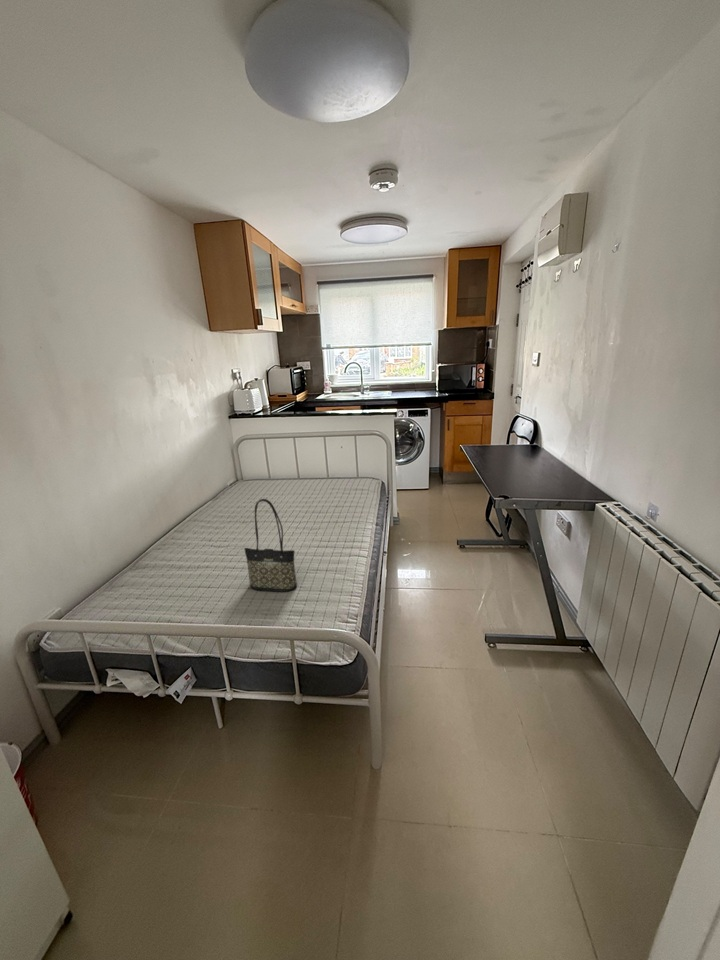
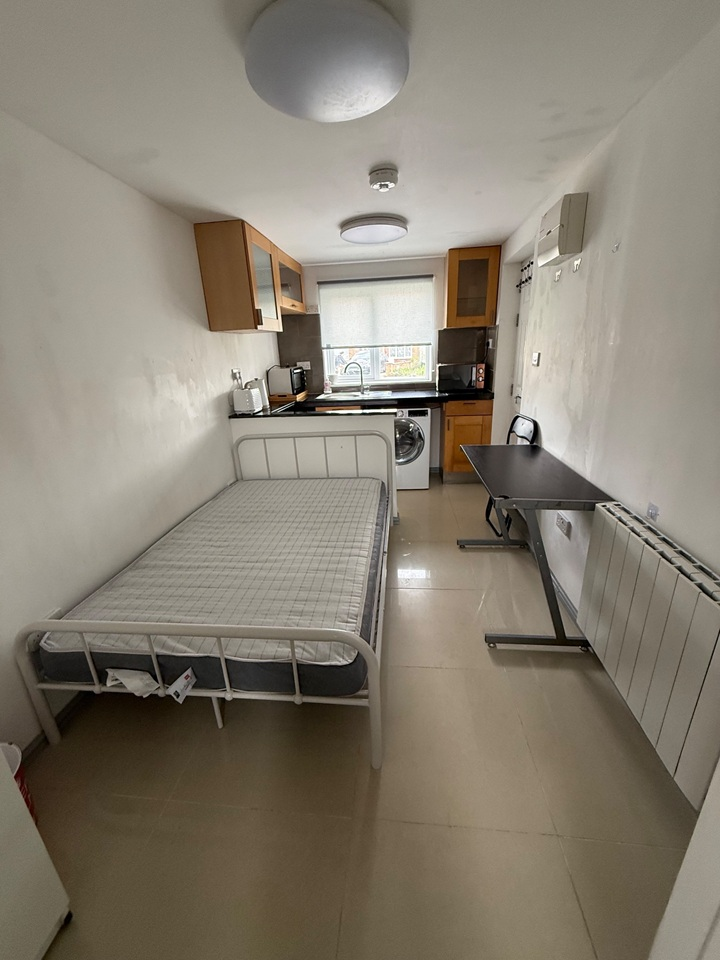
- tote bag [243,498,298,593]
